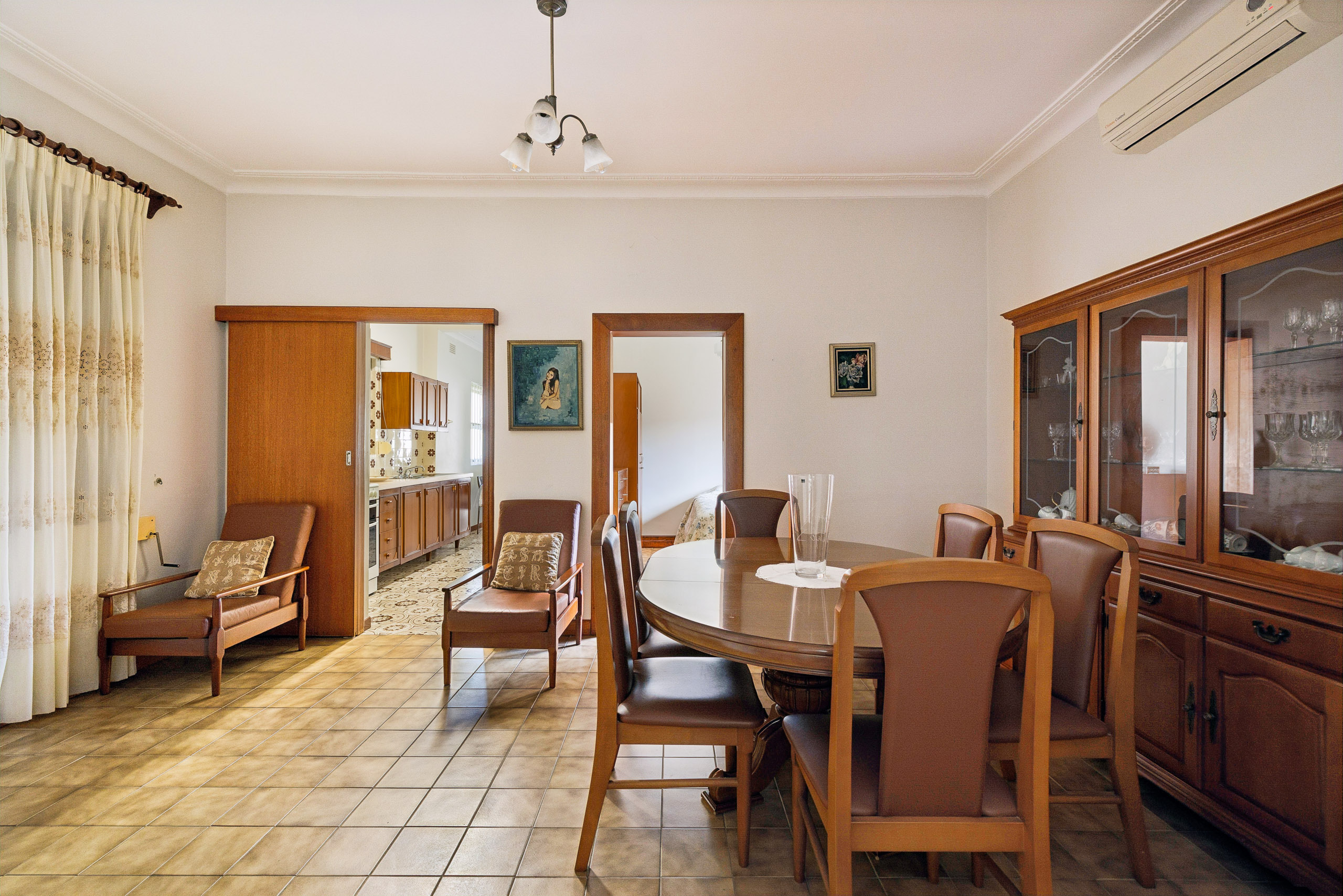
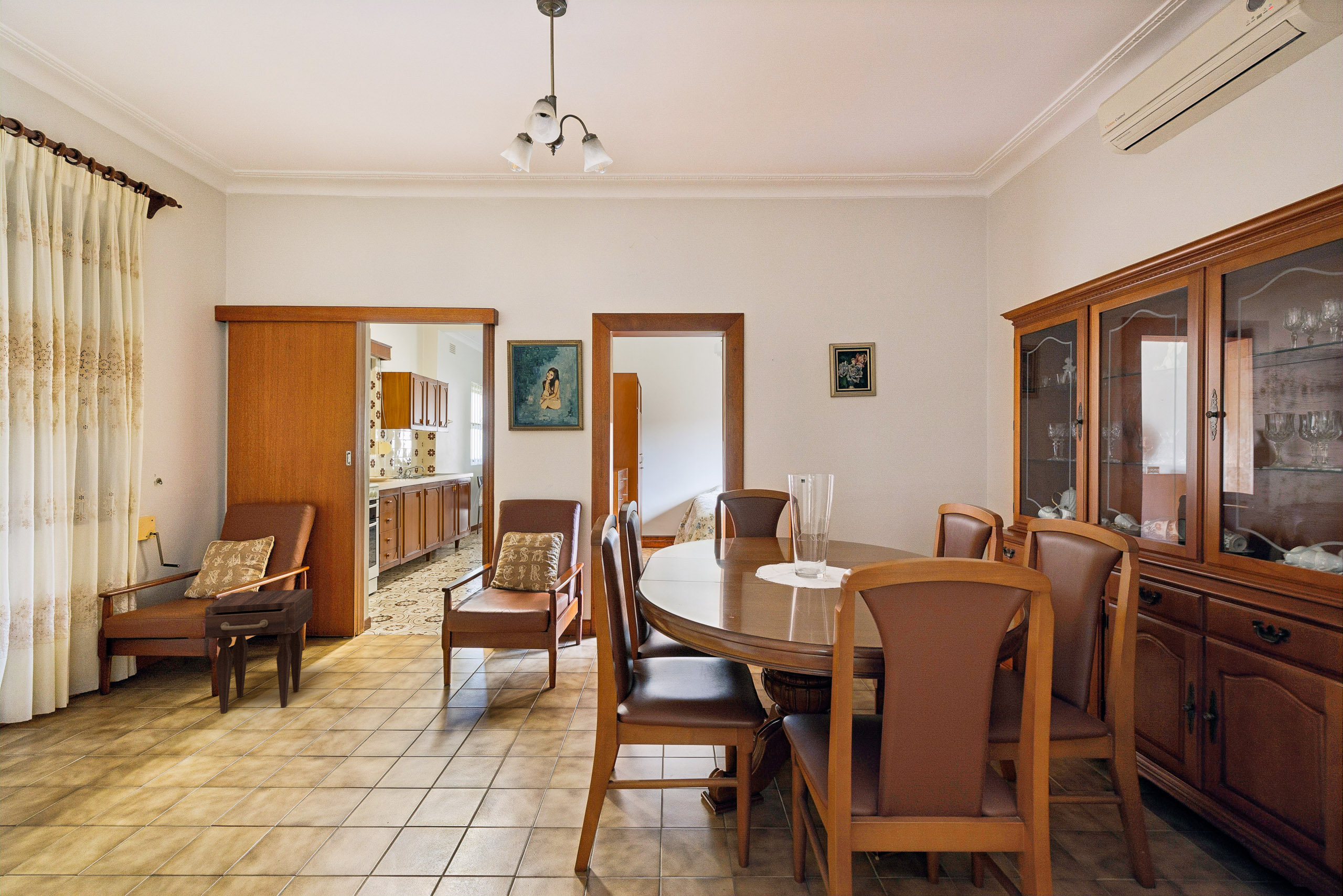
+ nightstand [205,588,313,713]
